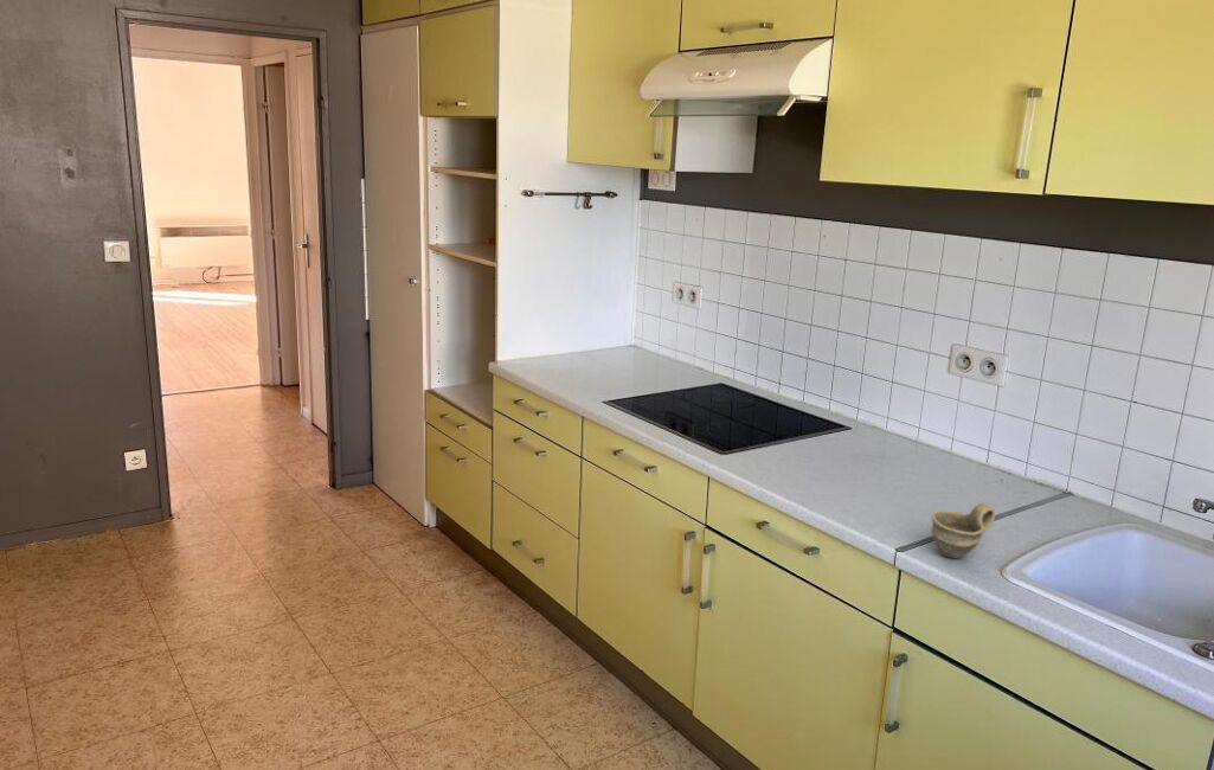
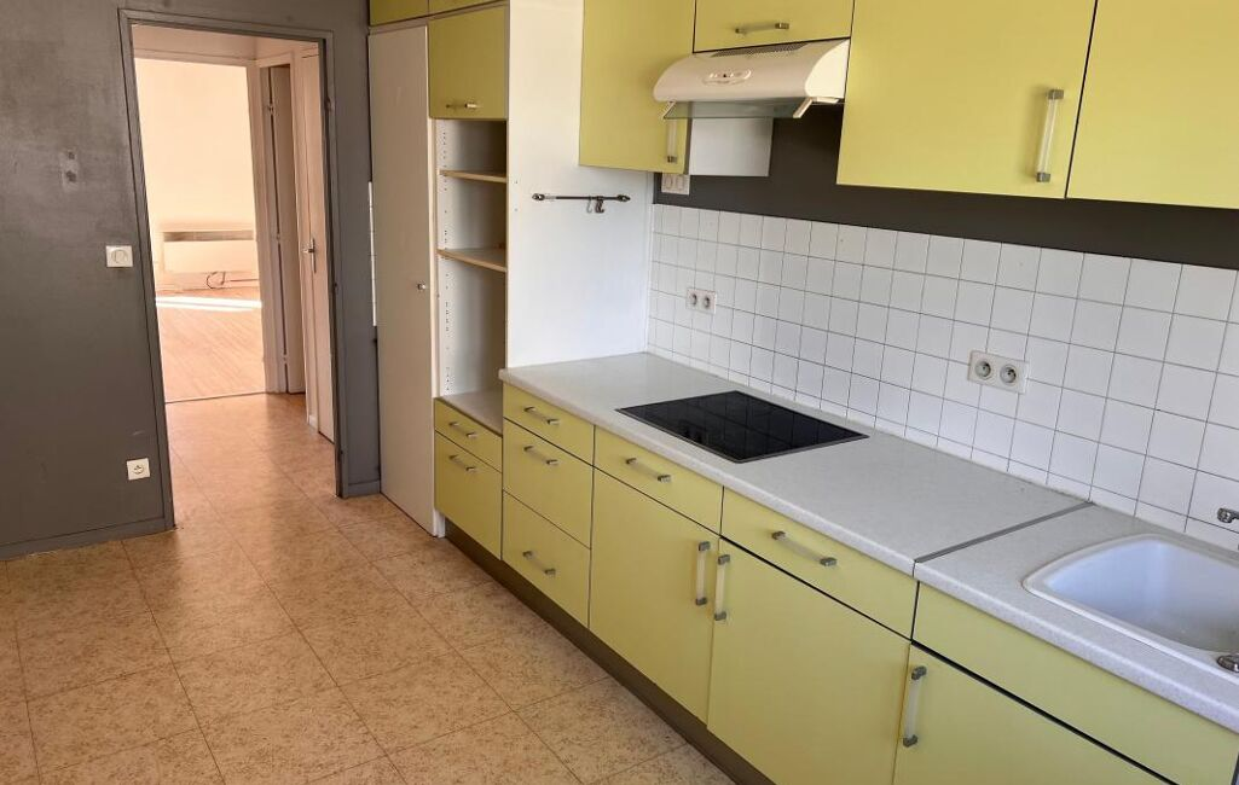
- cup [930,502,996,559]
